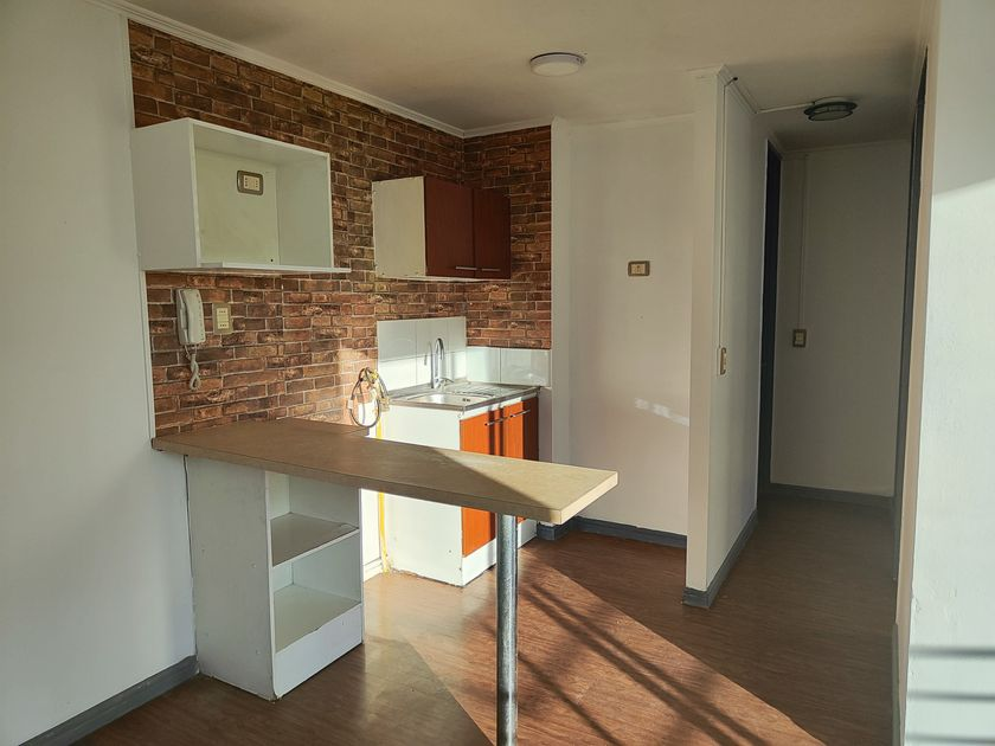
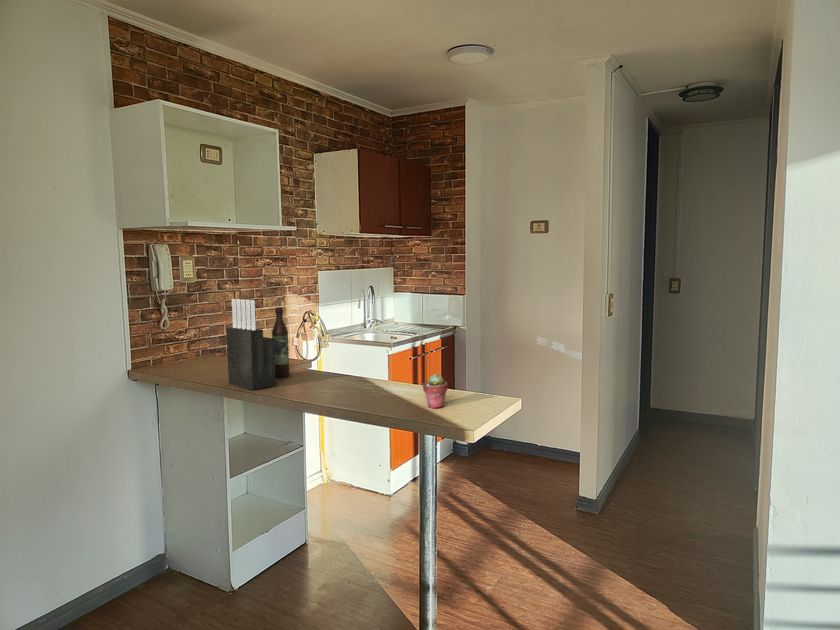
+ potted succulent [422,373,449,409]
+ knife block [225,298,276,391]
+ wine bottle [271,307,290,378]
